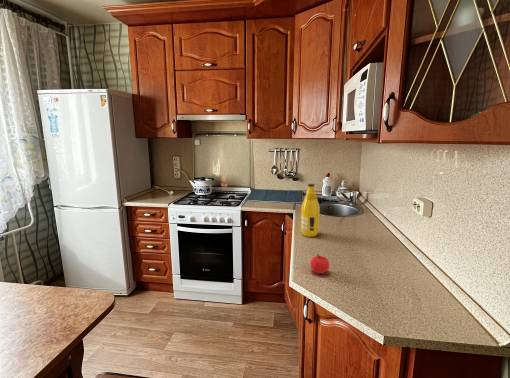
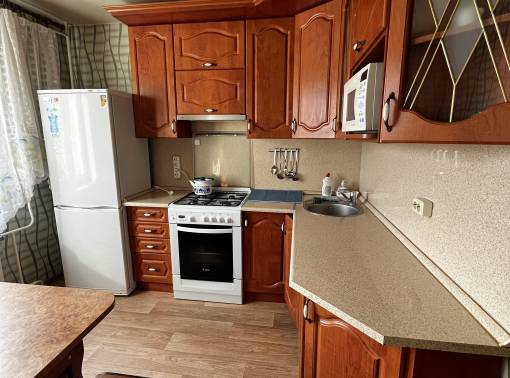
- apple [309,253,330,275]
- bottle [300,183,321,238]
